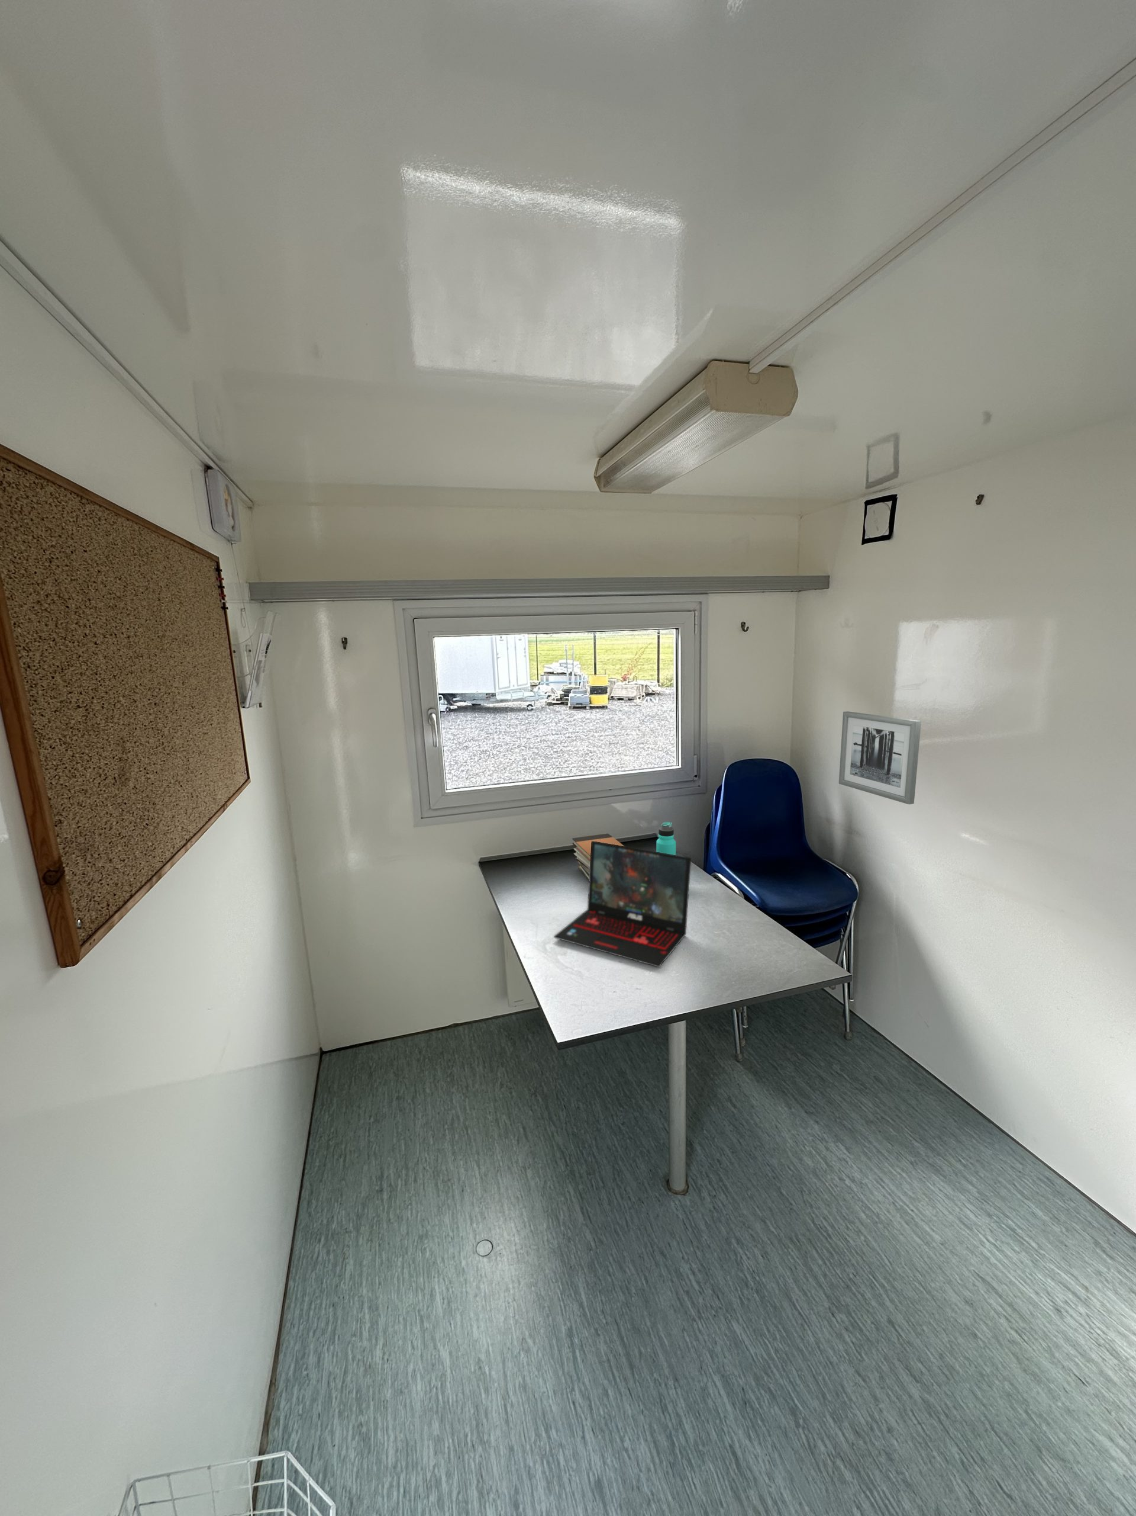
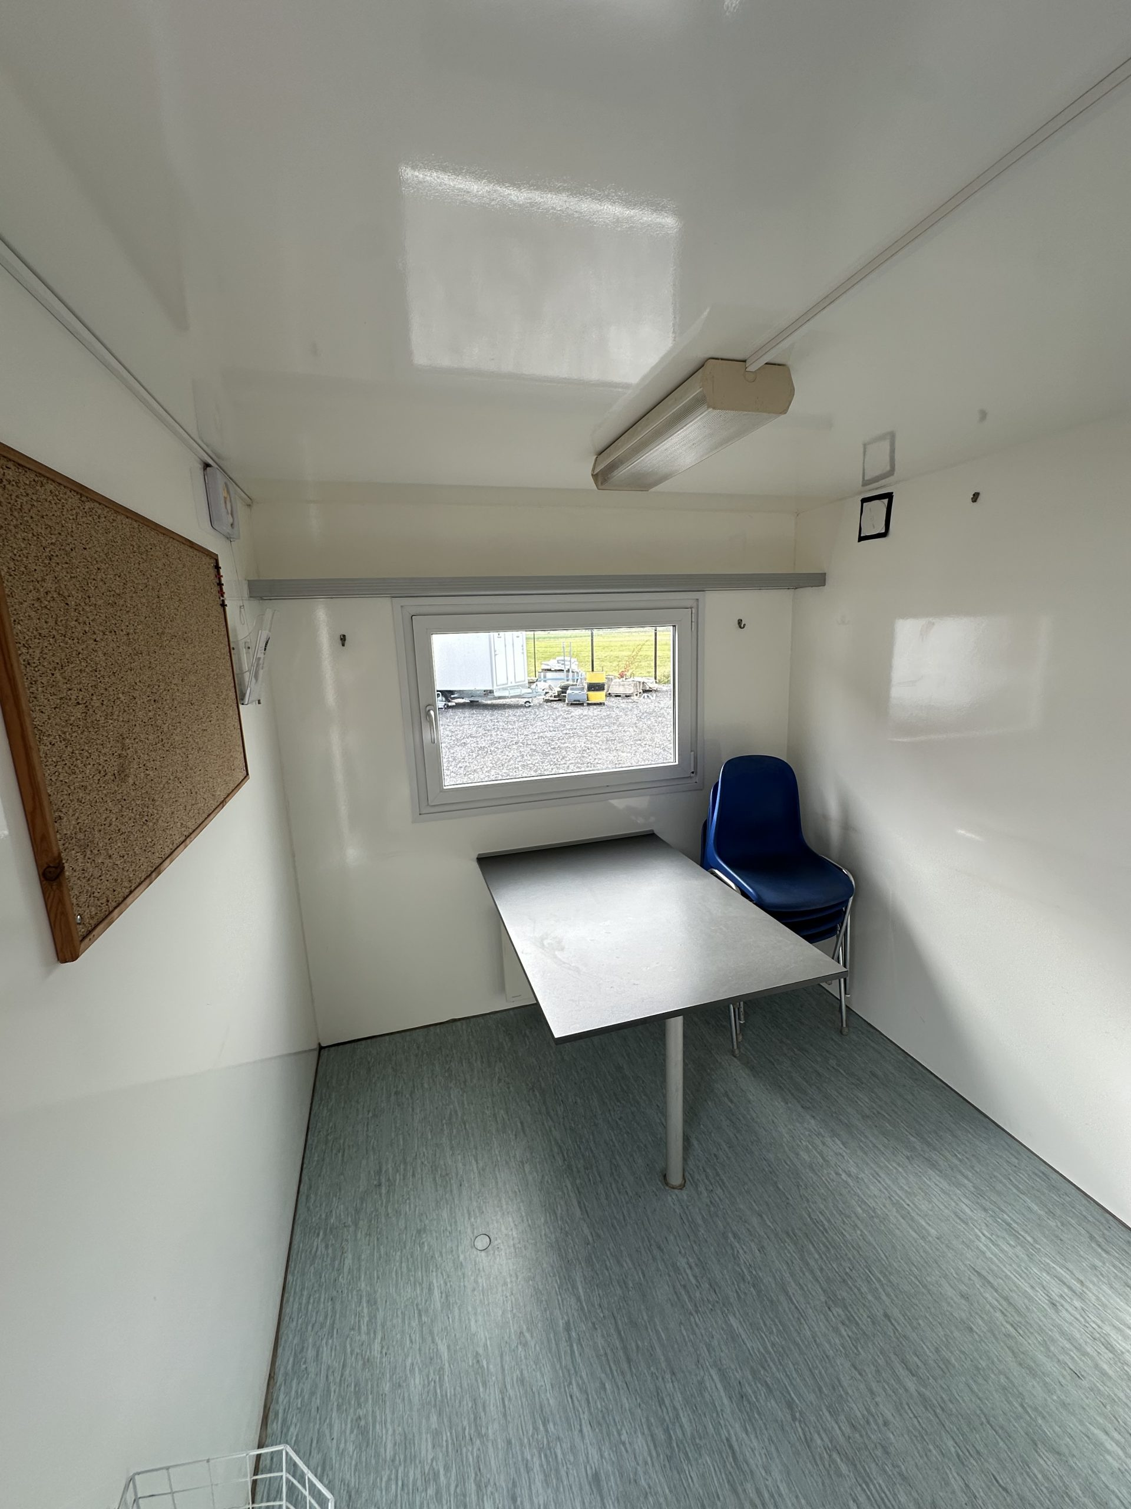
- book stack [572,833,625,882]
- thermos bottle [655,821,677,855]
- laptop [554,840,692,968]
- wall art [839,710,922,805]
